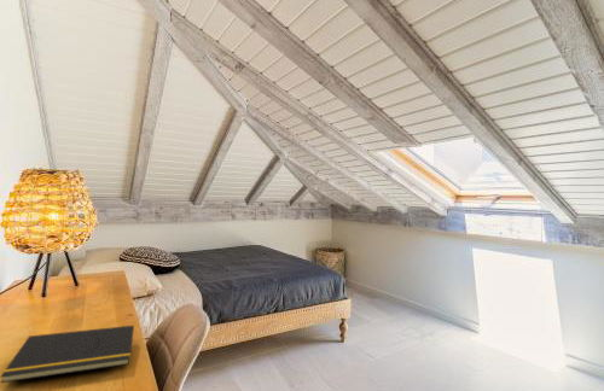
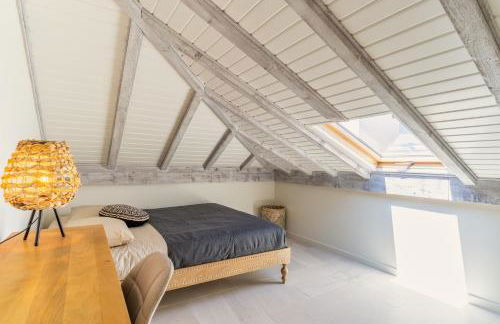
- notepad [0,325,135,384]
